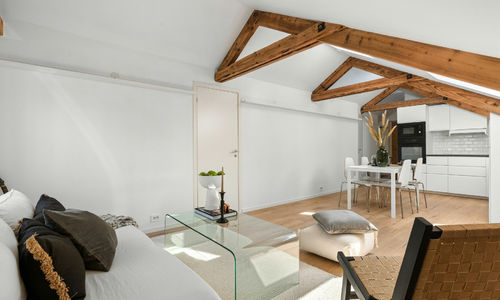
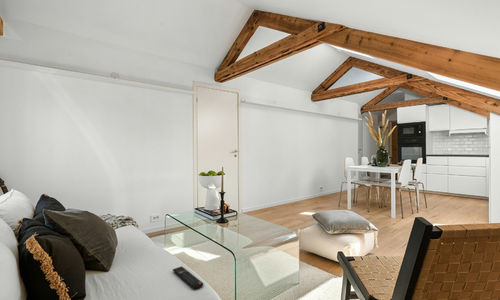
+ remote control [172,266,204,290]
